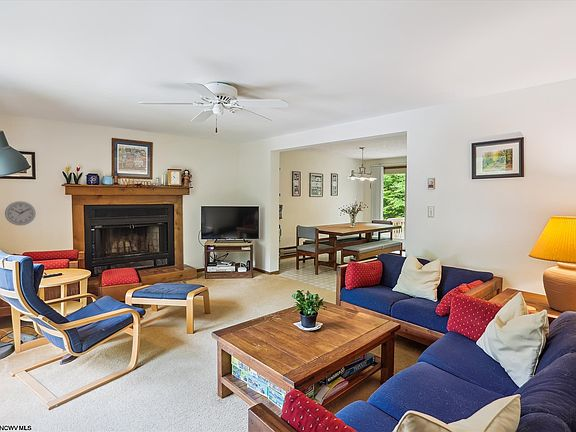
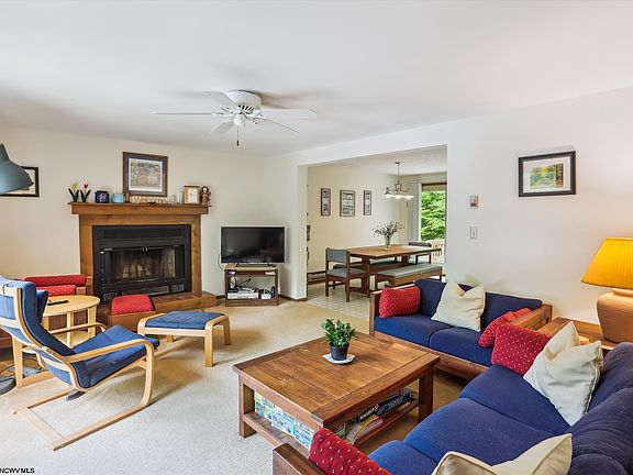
- wall clock [4,200,37,226]
